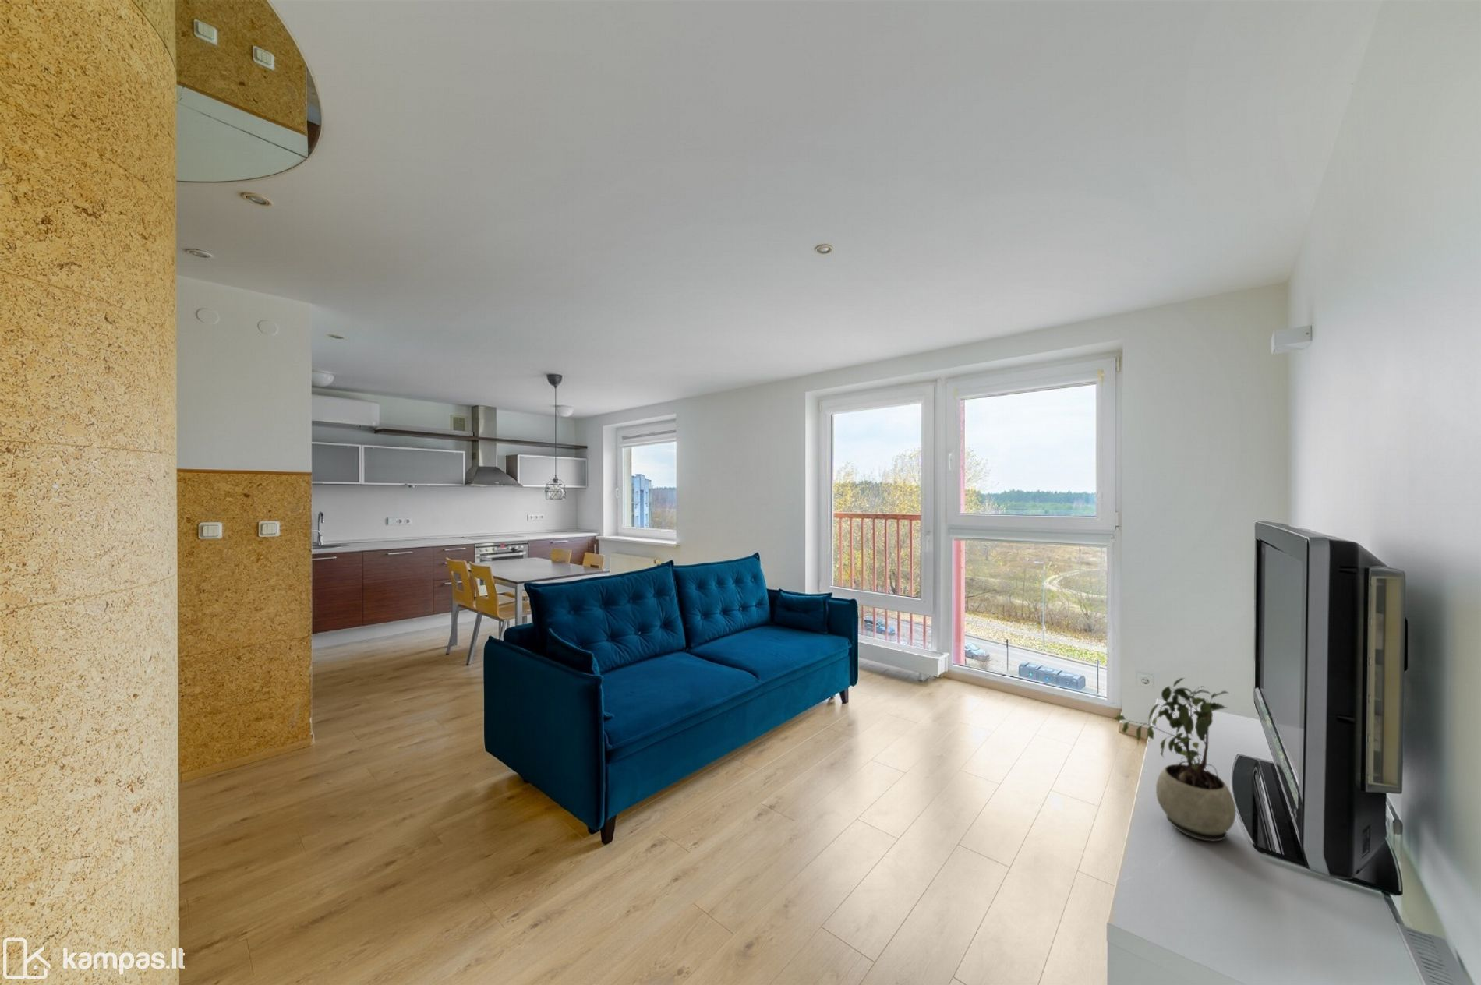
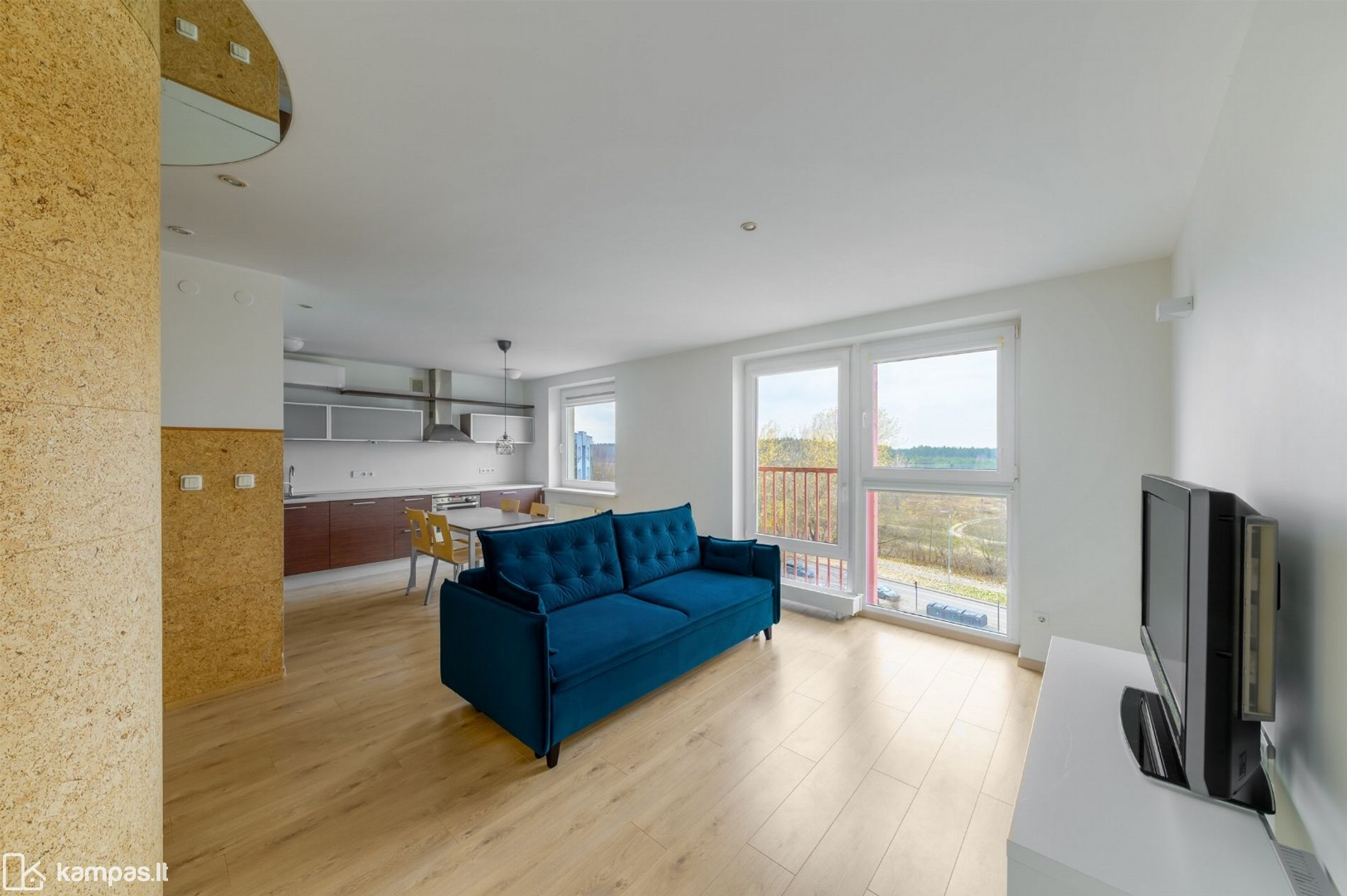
- potted plant [1114,677,1237,842]
